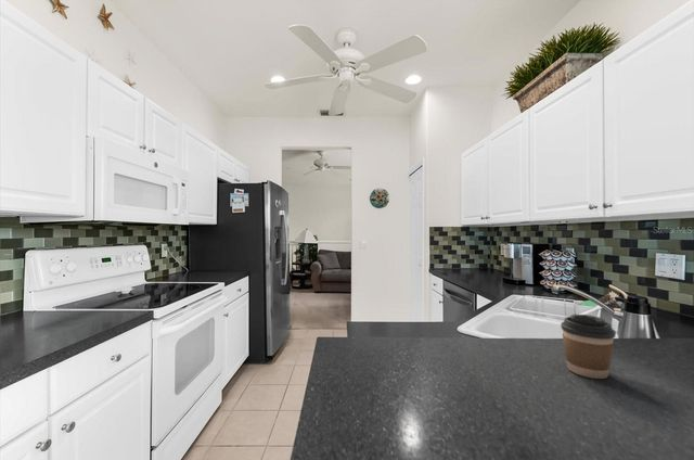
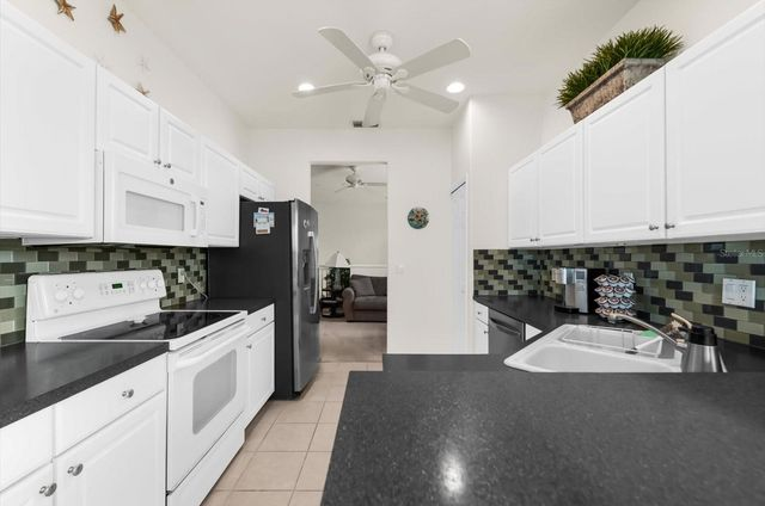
- coffee cup [560,314,617,380]
